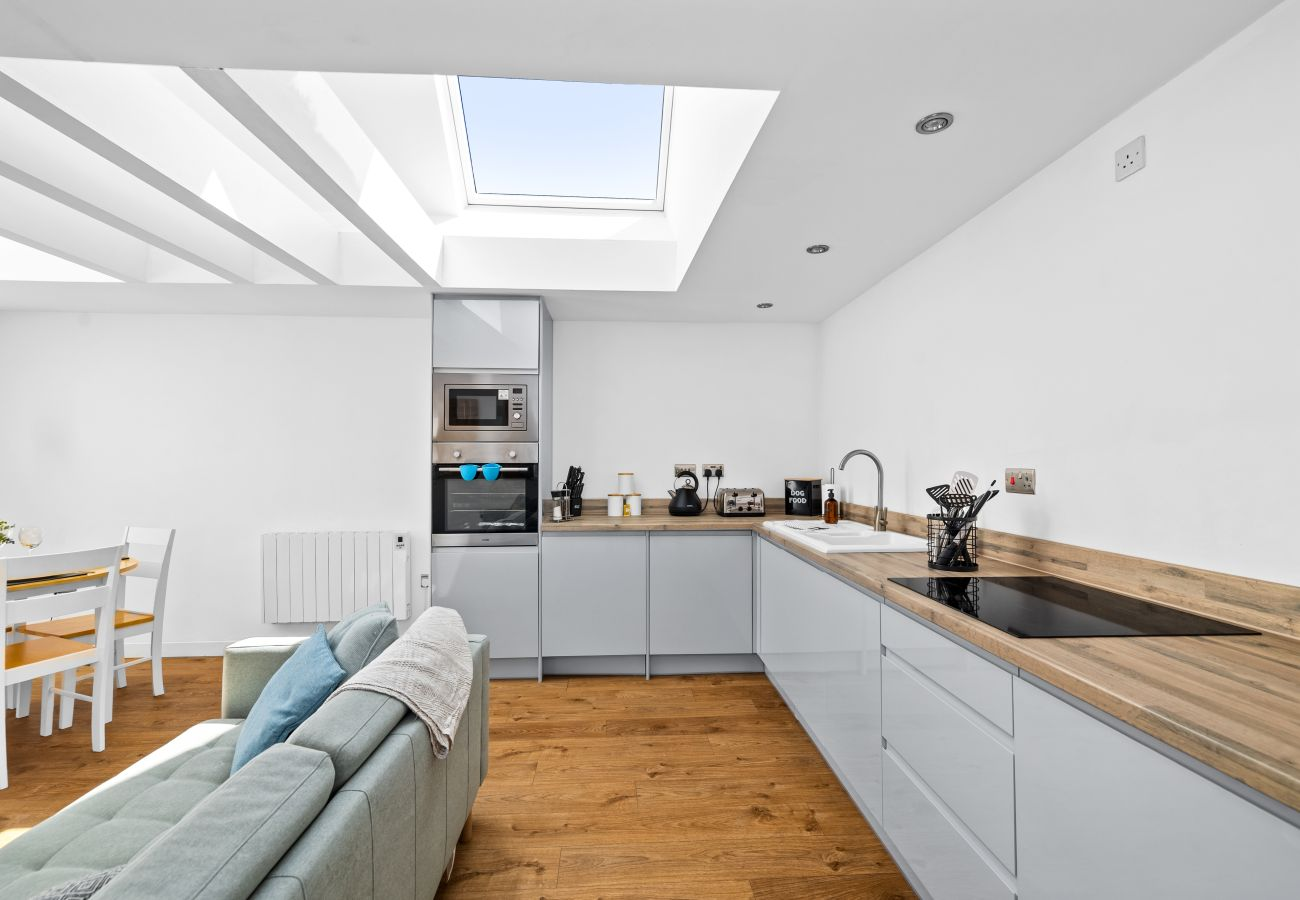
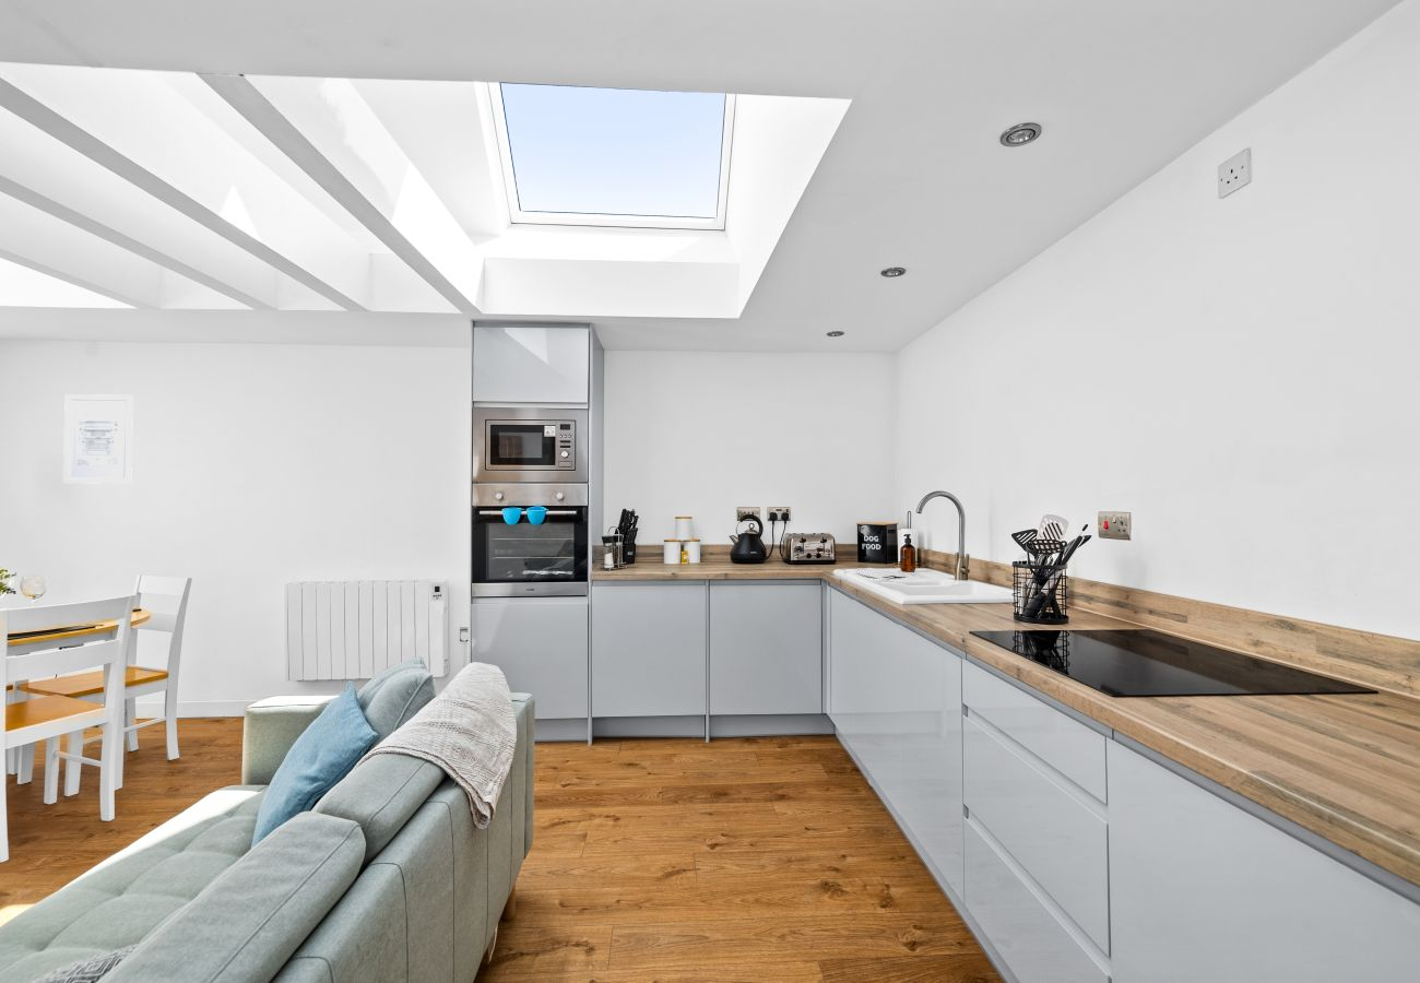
+ wall art [62,393,134,485]
